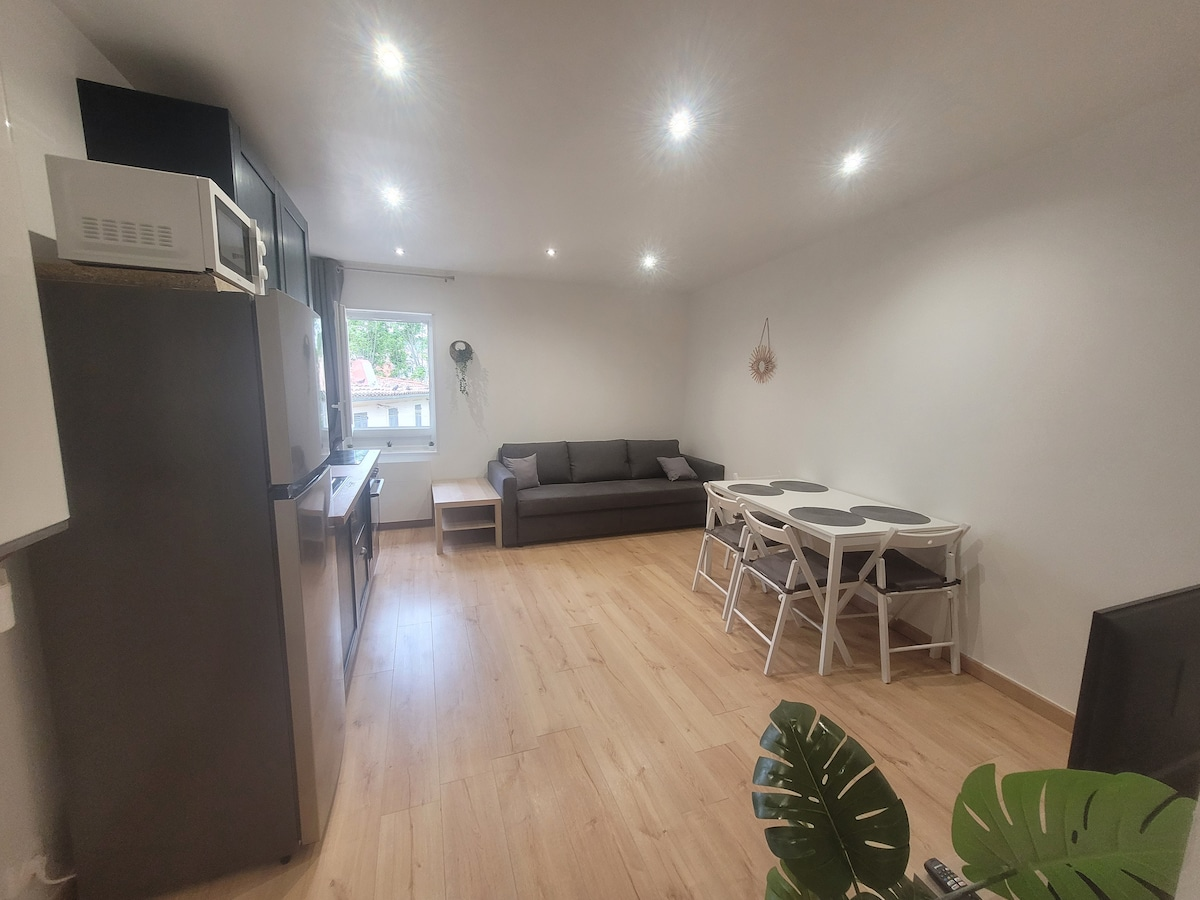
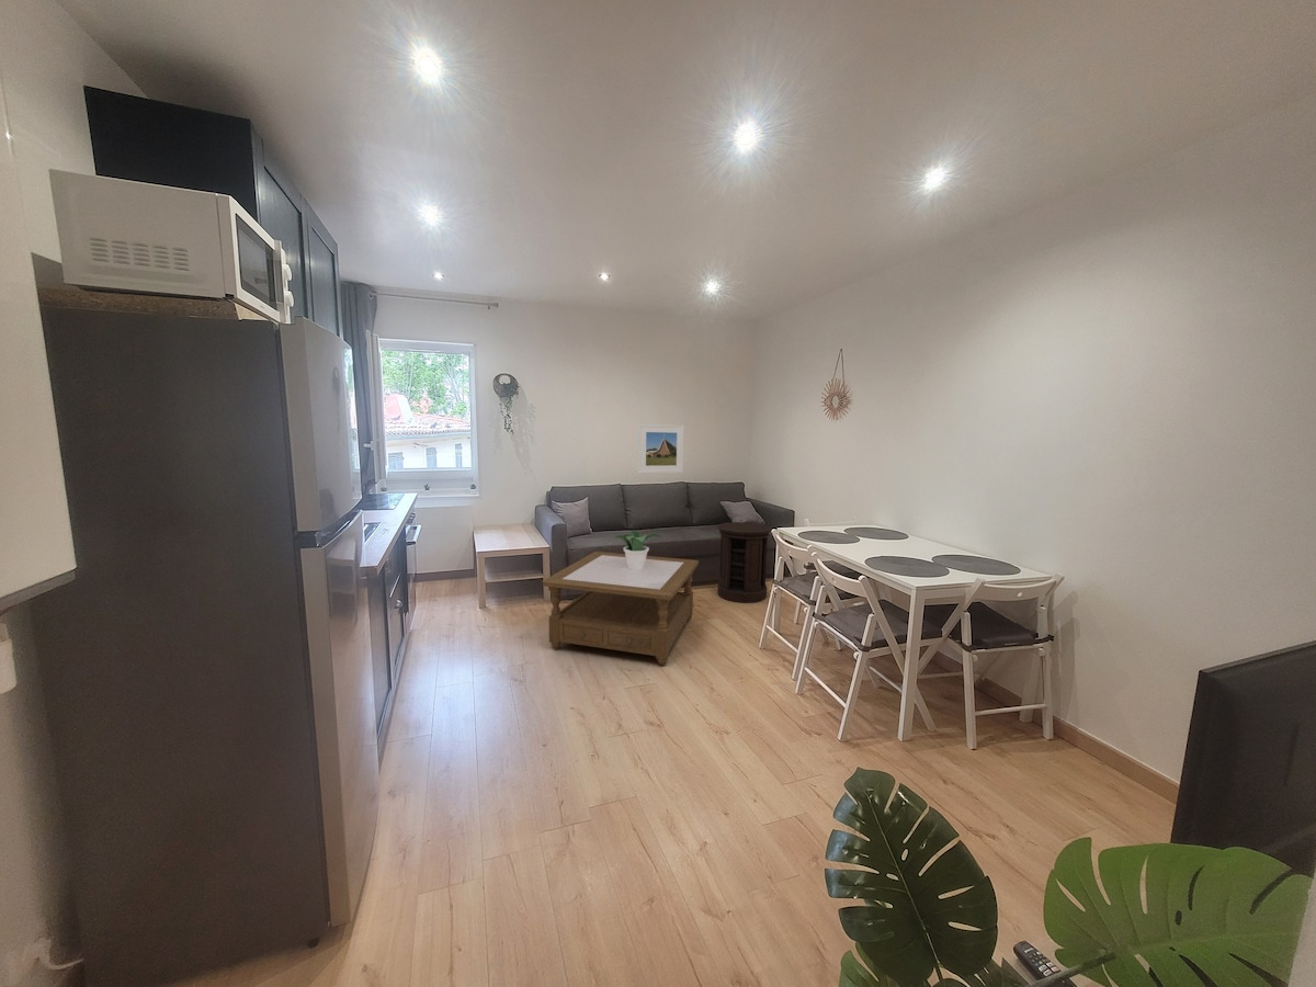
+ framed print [637,423,685,475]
+ side table [716,521,773,603]
+ potted plant [614,530,661,570]
+ coffee table [542,551,700,666]
